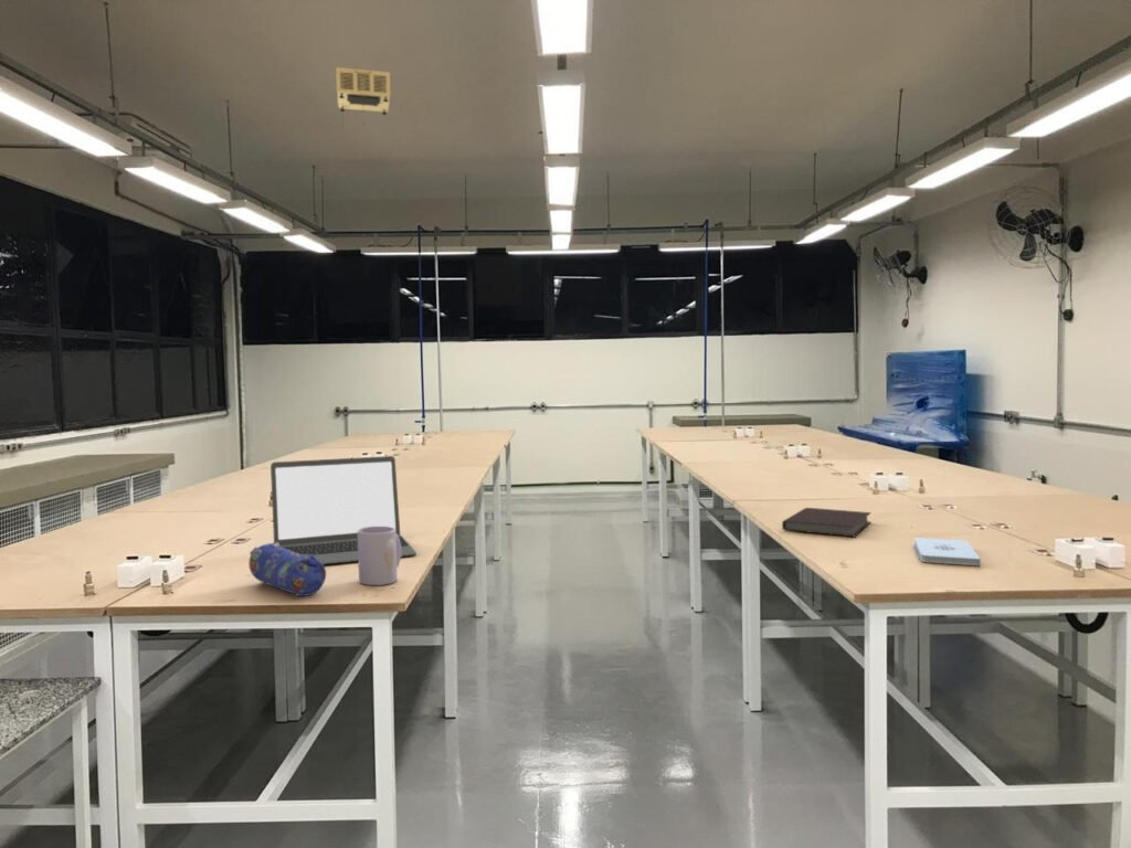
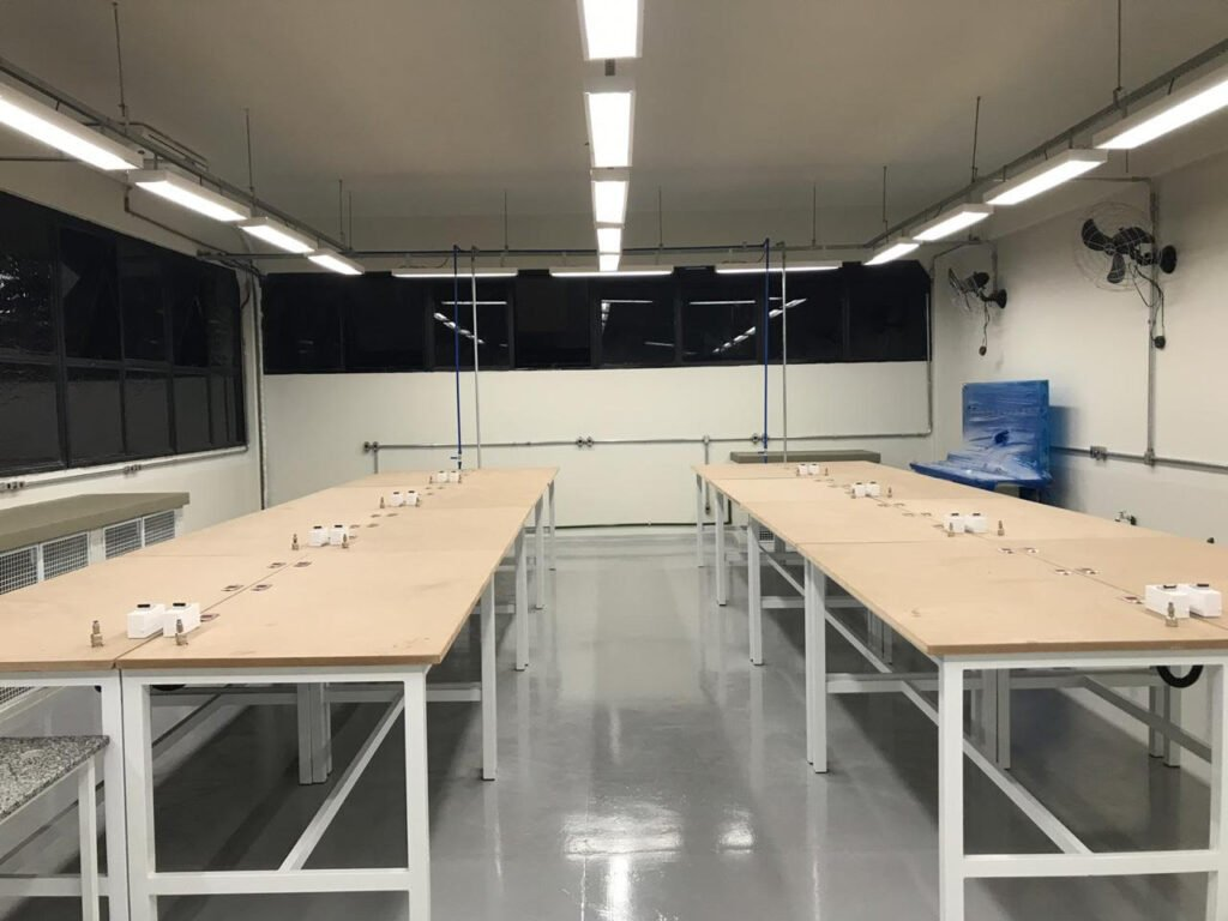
- pencil case [247,542,327,597]
- projector [335,66,392,128]
- notebook [781,507,873,538]
- mug [358,526,402,586]
- notepad [913,537,982,566]
- laptop [269,455,417,565]
